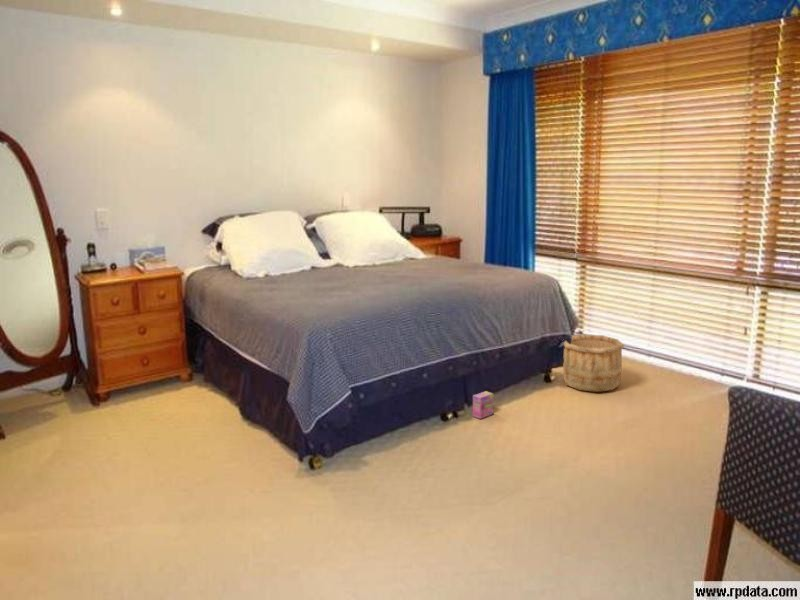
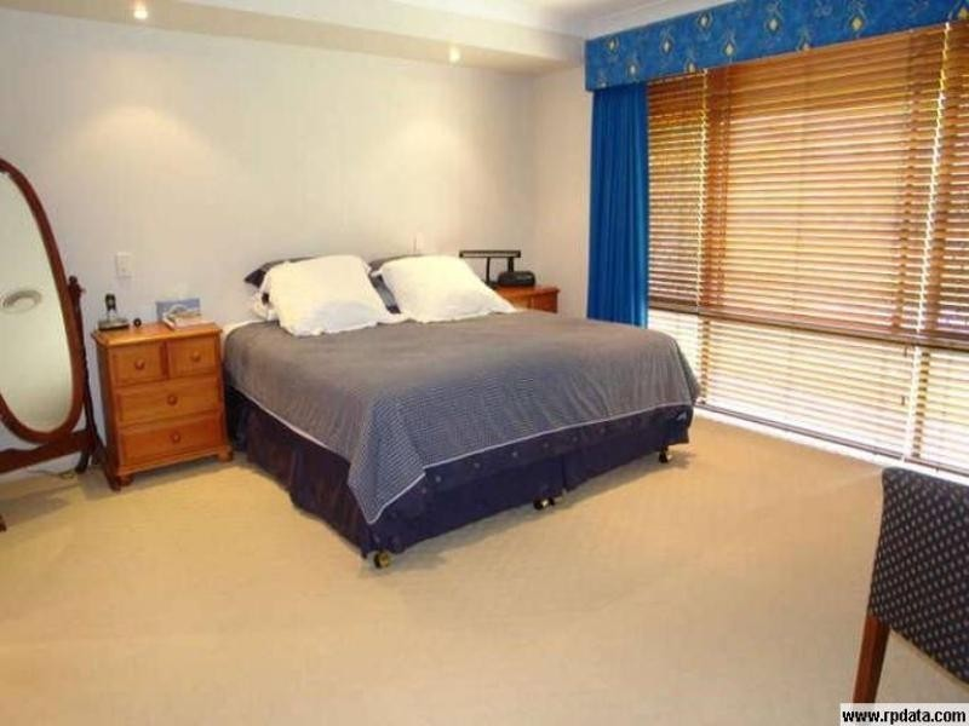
- box [472,390,494,420]
- wooden bucket [562,333,625,393]
